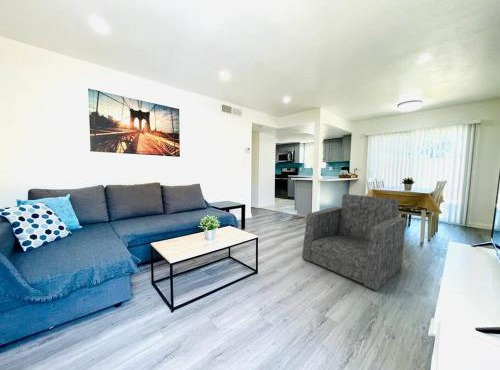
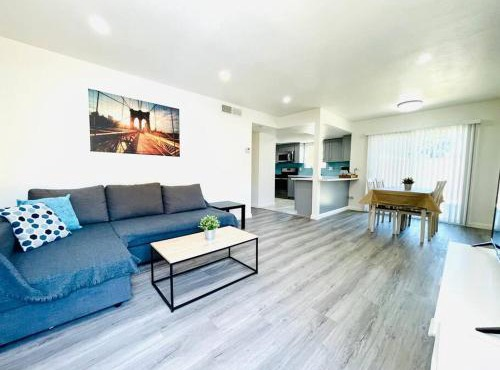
- armchair [301,193,407,292]
